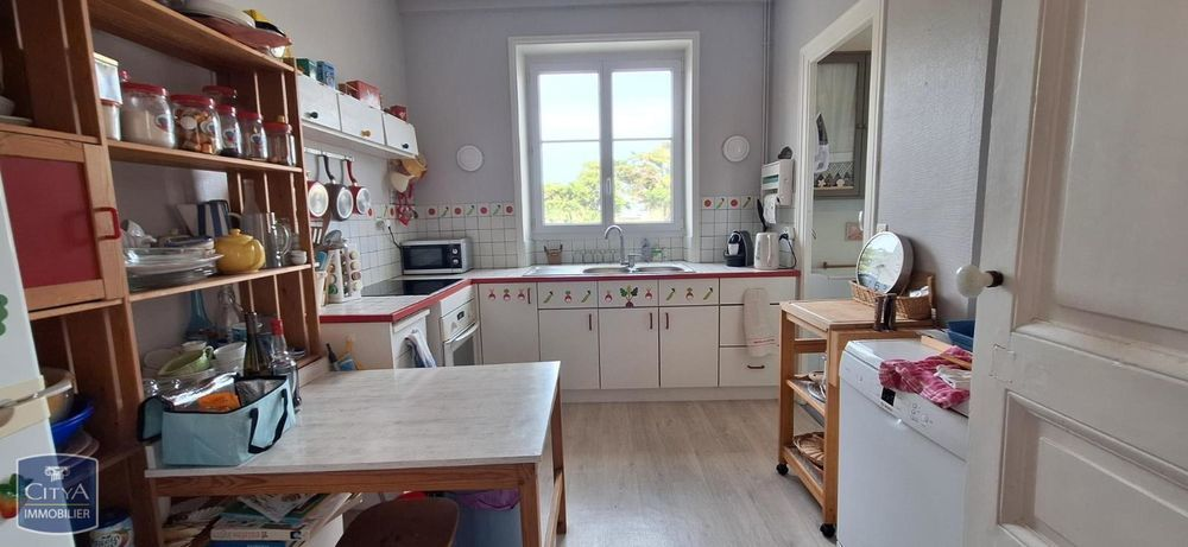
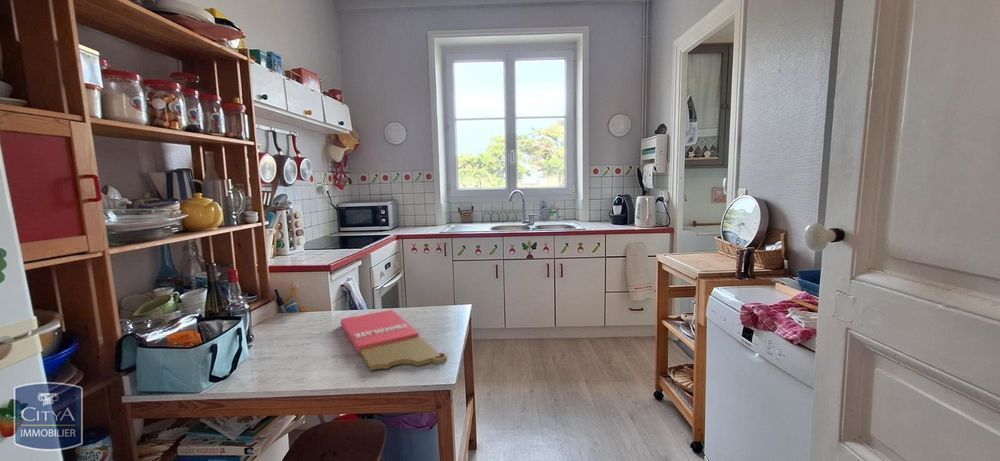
+ cutting board [340,309,448,372]
